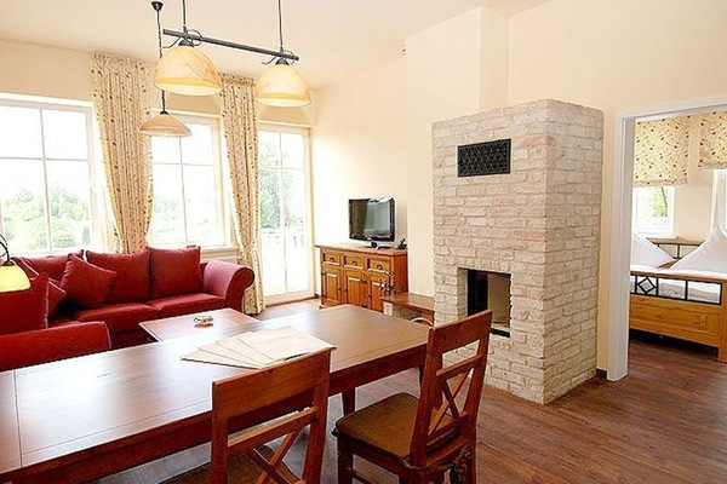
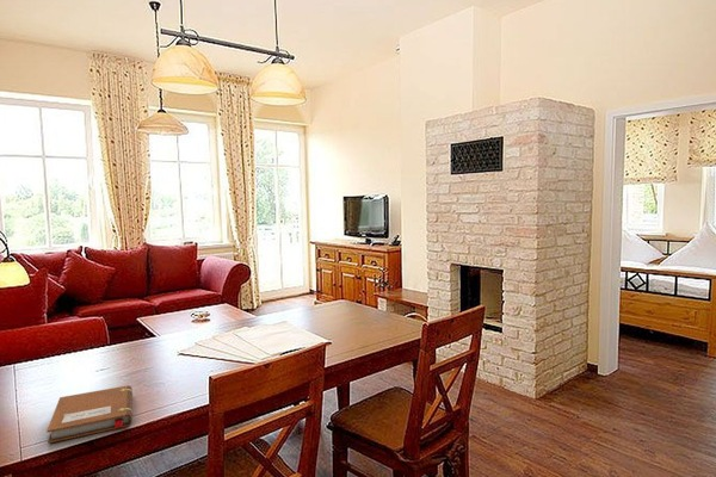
+ notebook [45,384,134,445]
